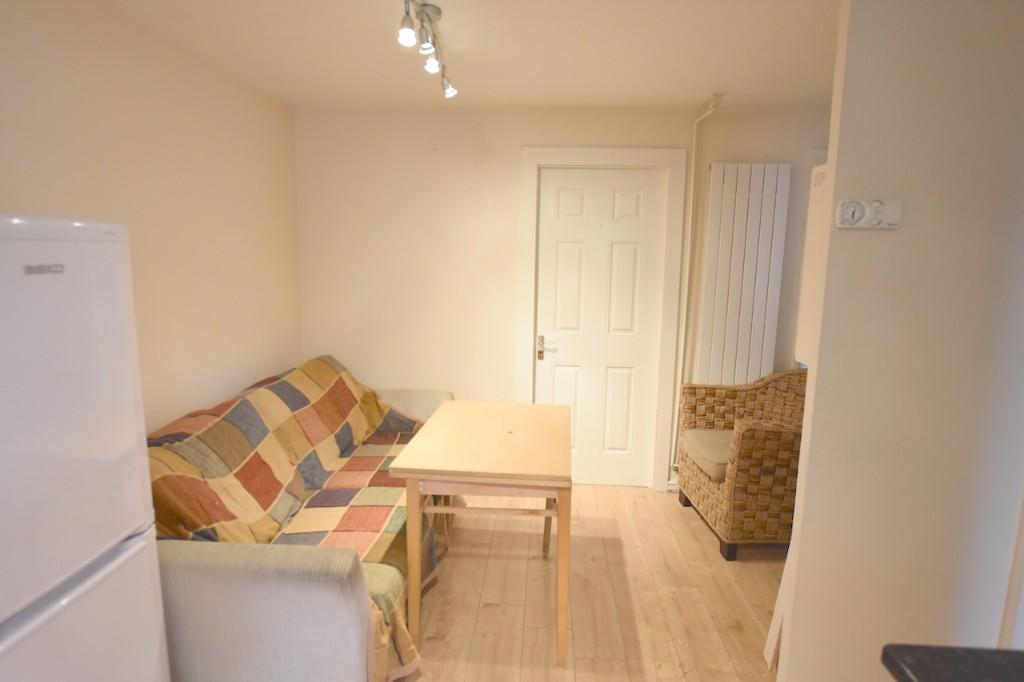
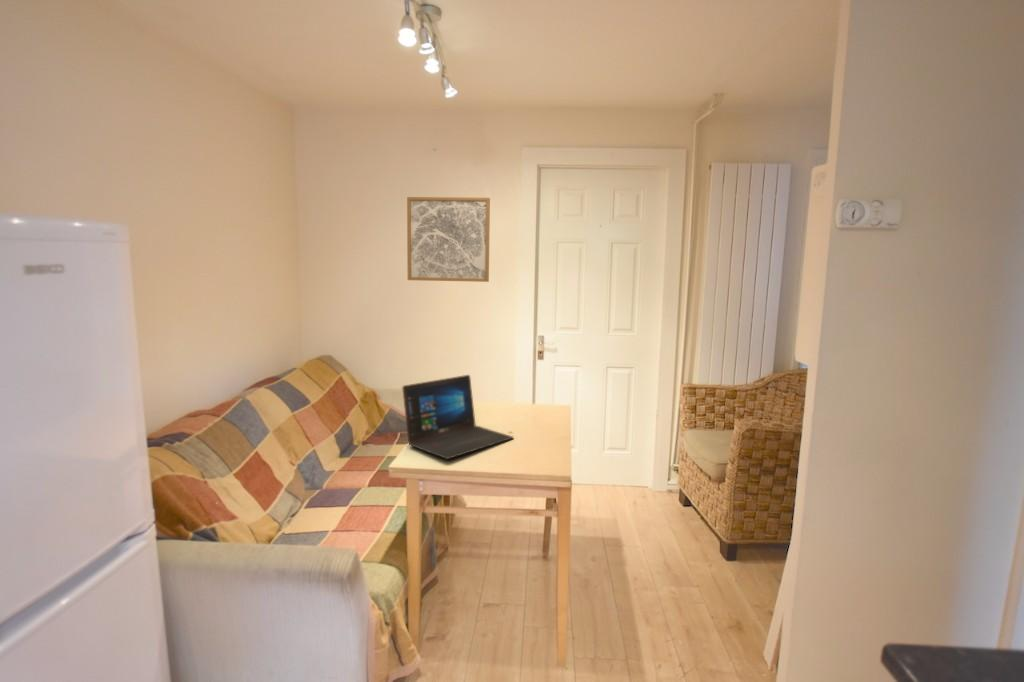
+ laptop [401,374,515,460]
+ wall art [406,196,491,283]
